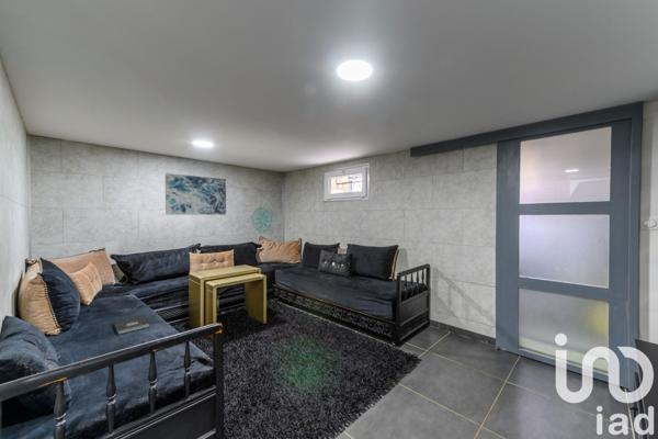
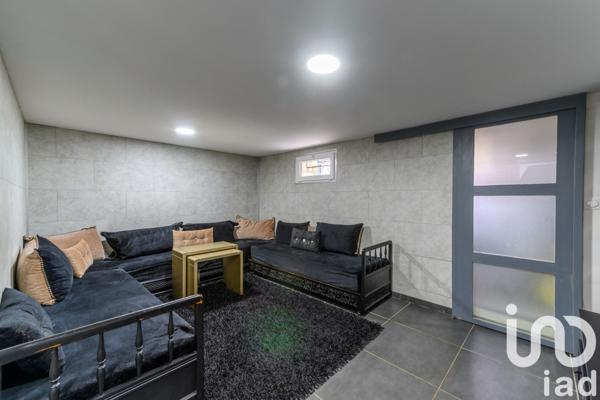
- wall art [164,172,227,216]
- book [113,313,151,336]
- wall decoration [251,206,273,234]
